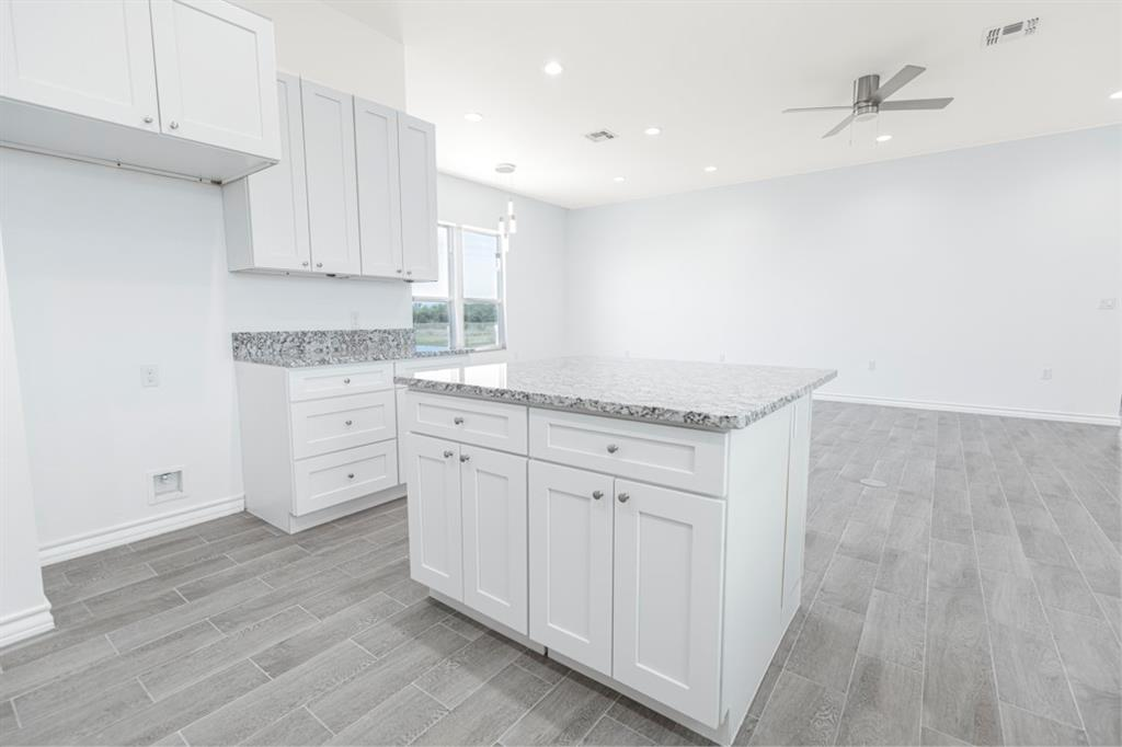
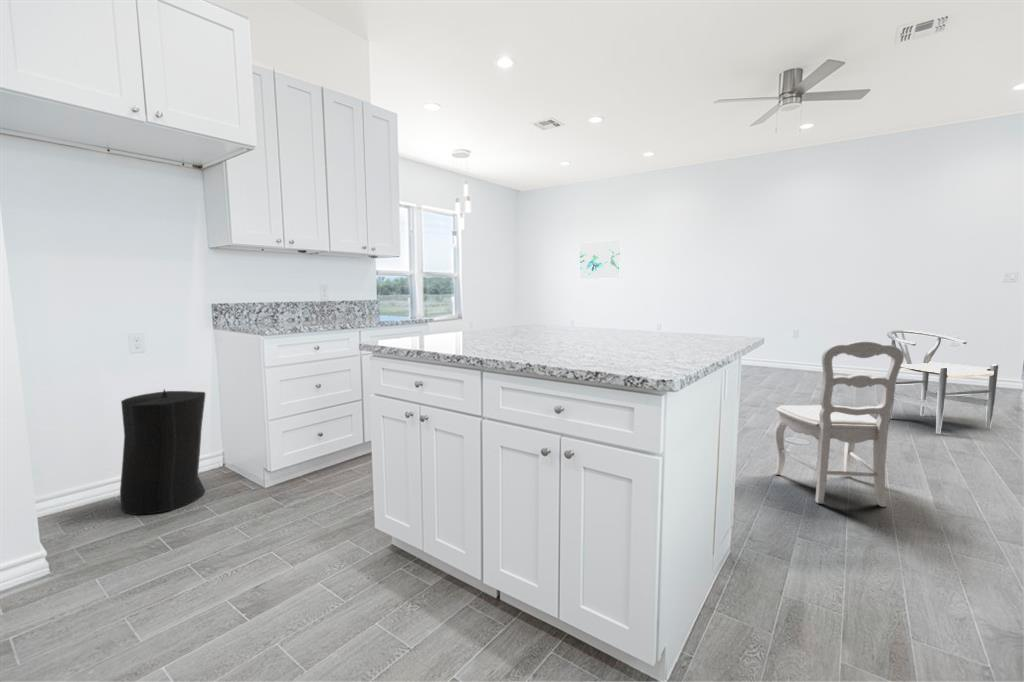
+ chair [774,340,905,508]
+ wall art [579,239,621,280]
+ trash can [119,388,206,515]
+ chair [886,329,999,435]
